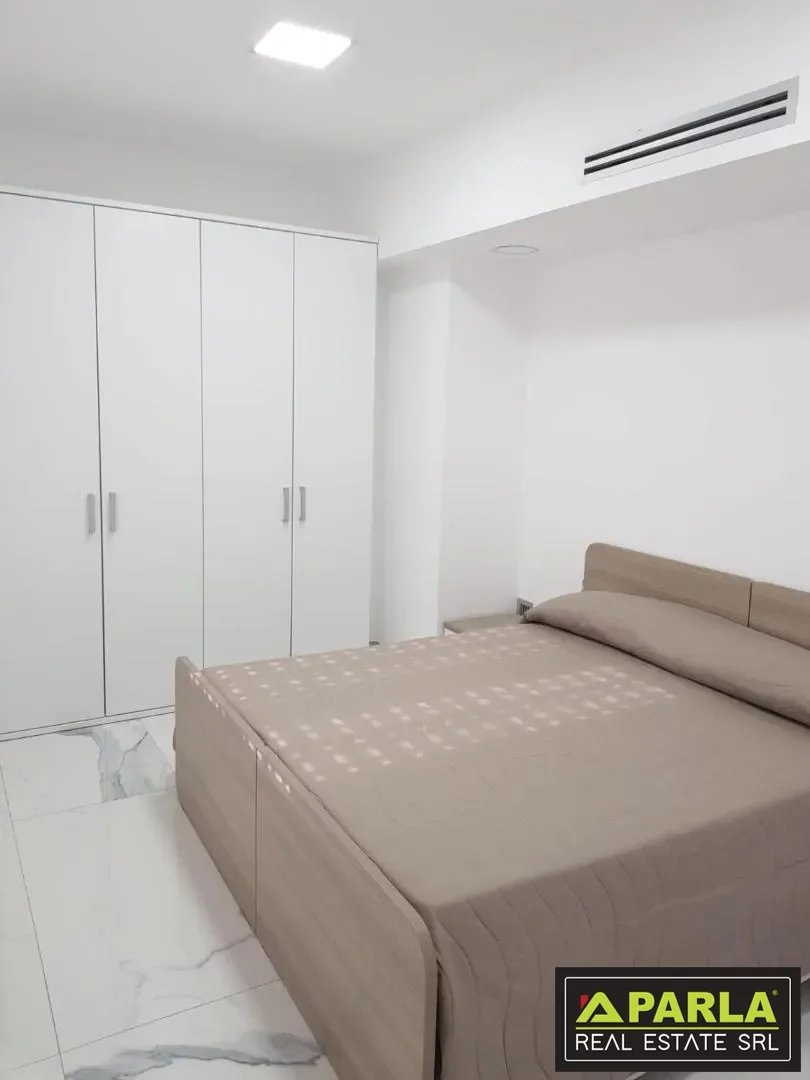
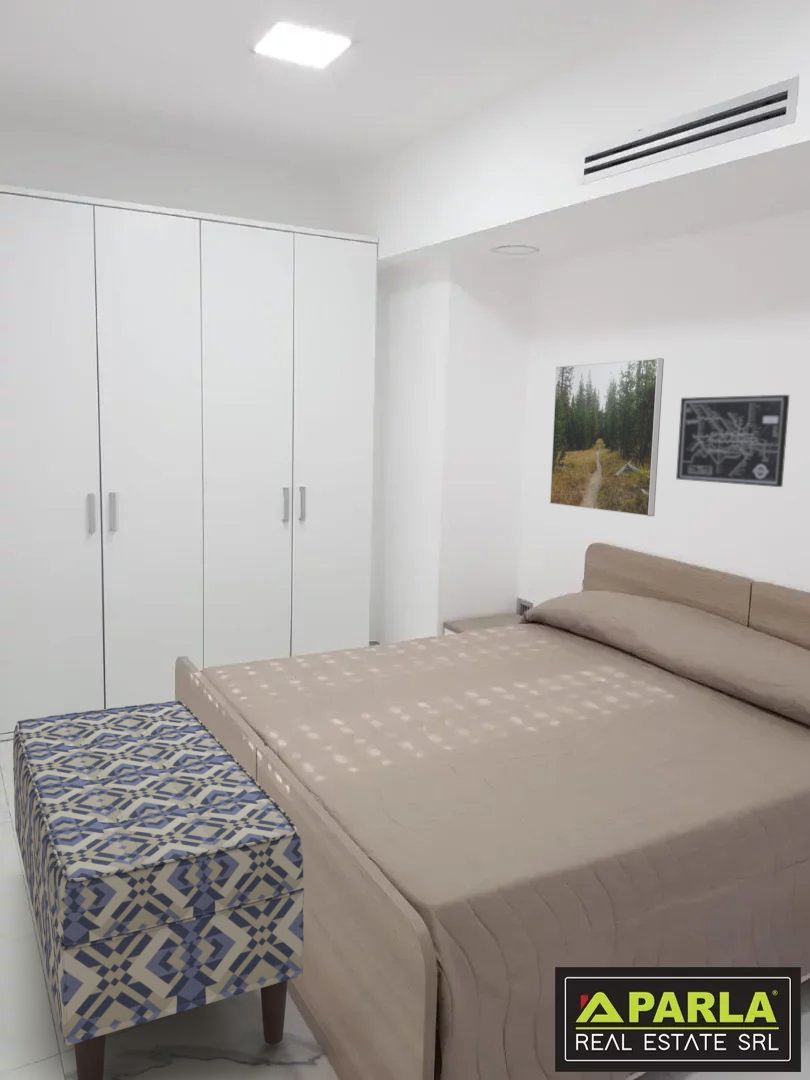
+ bench [12,700,305,1080]
+ wall art [675,394,790,488]
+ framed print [549,357,665,517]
